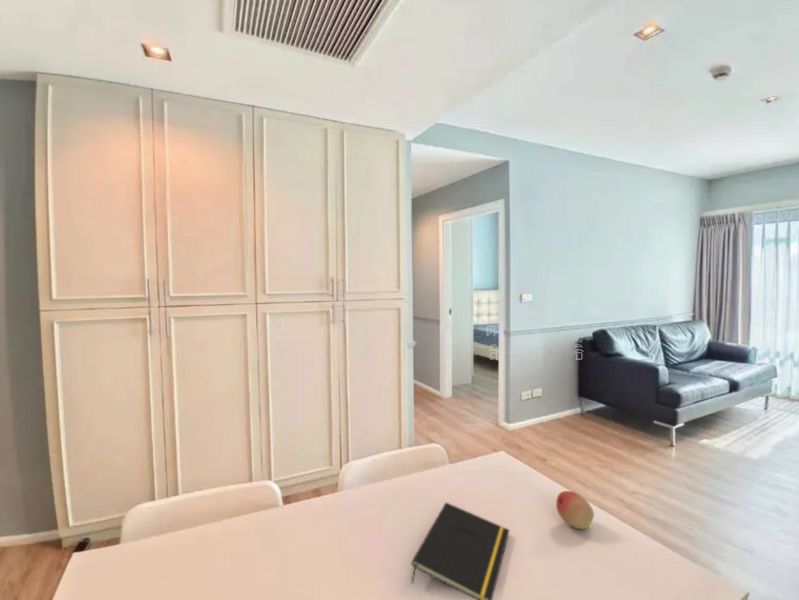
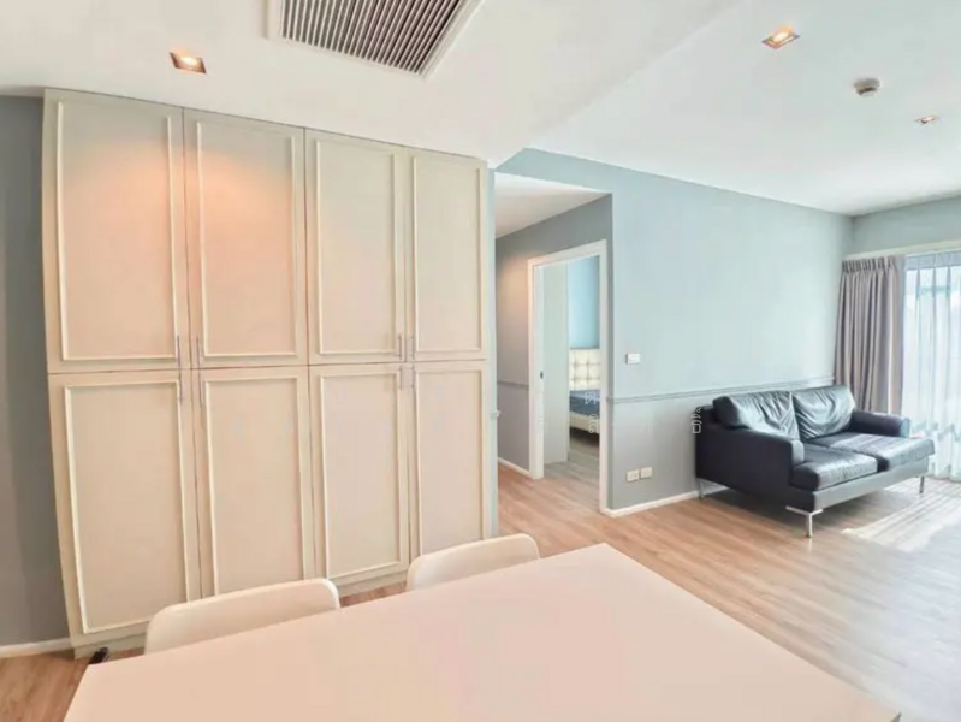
- notepad [410,501,510,600]
- fruit [555,490,595,530]
